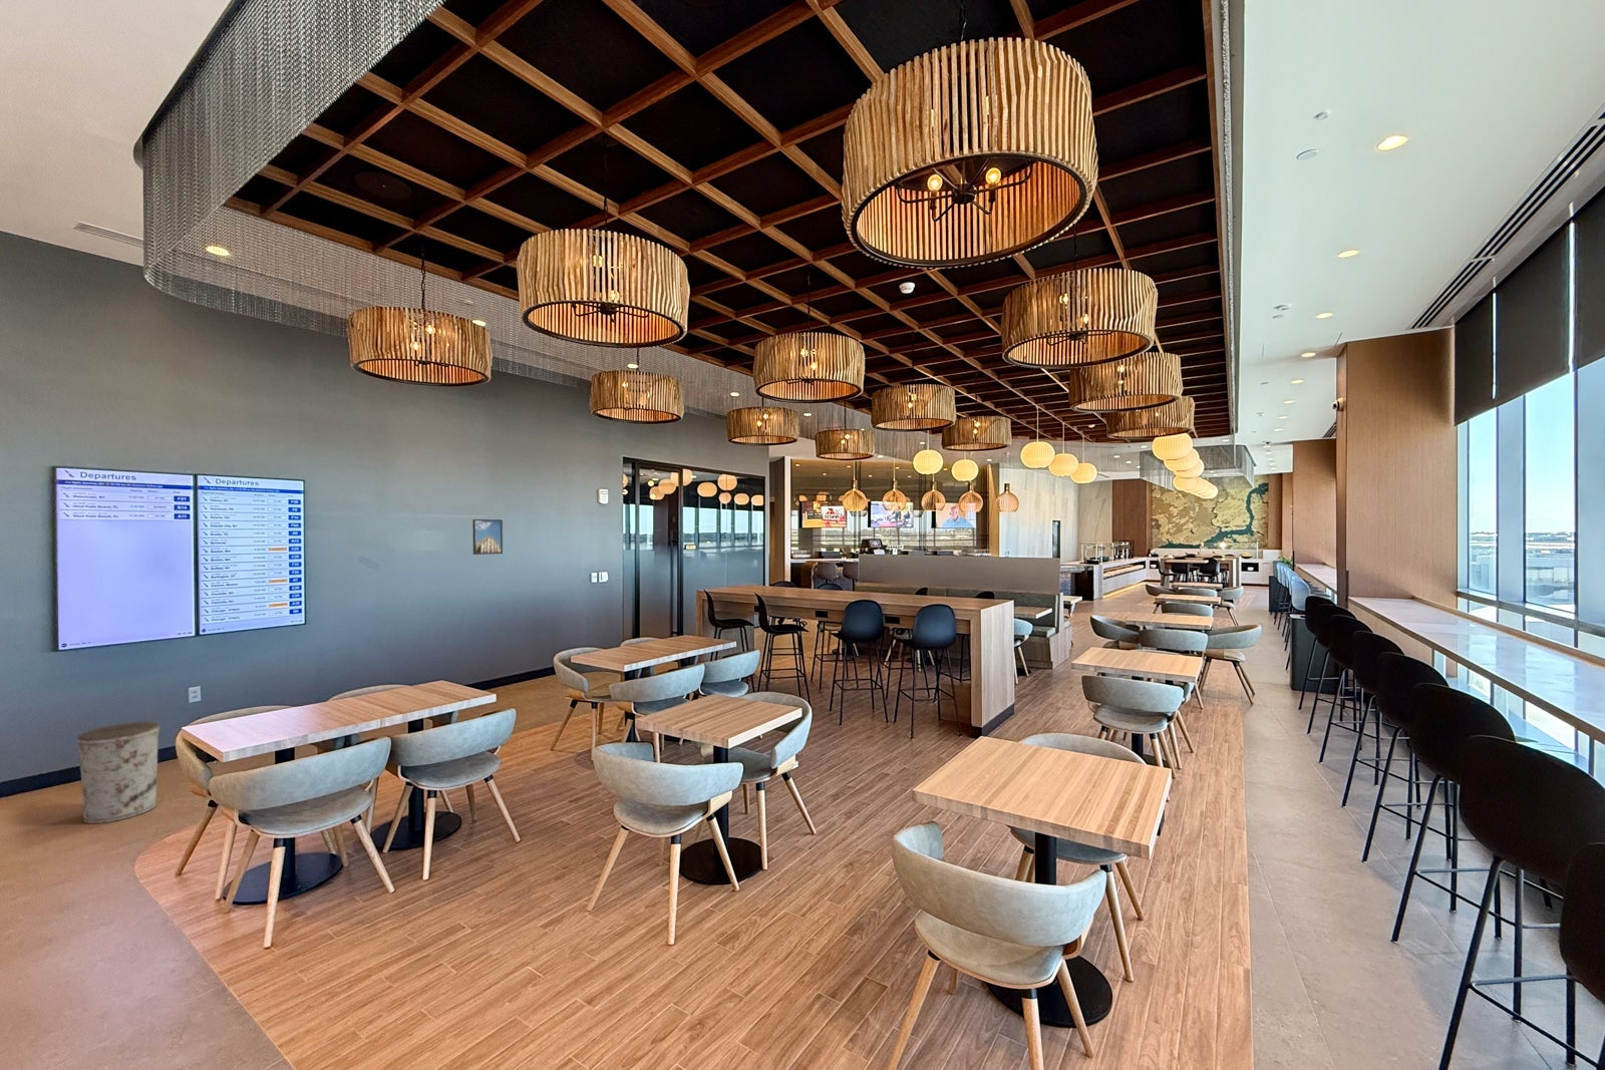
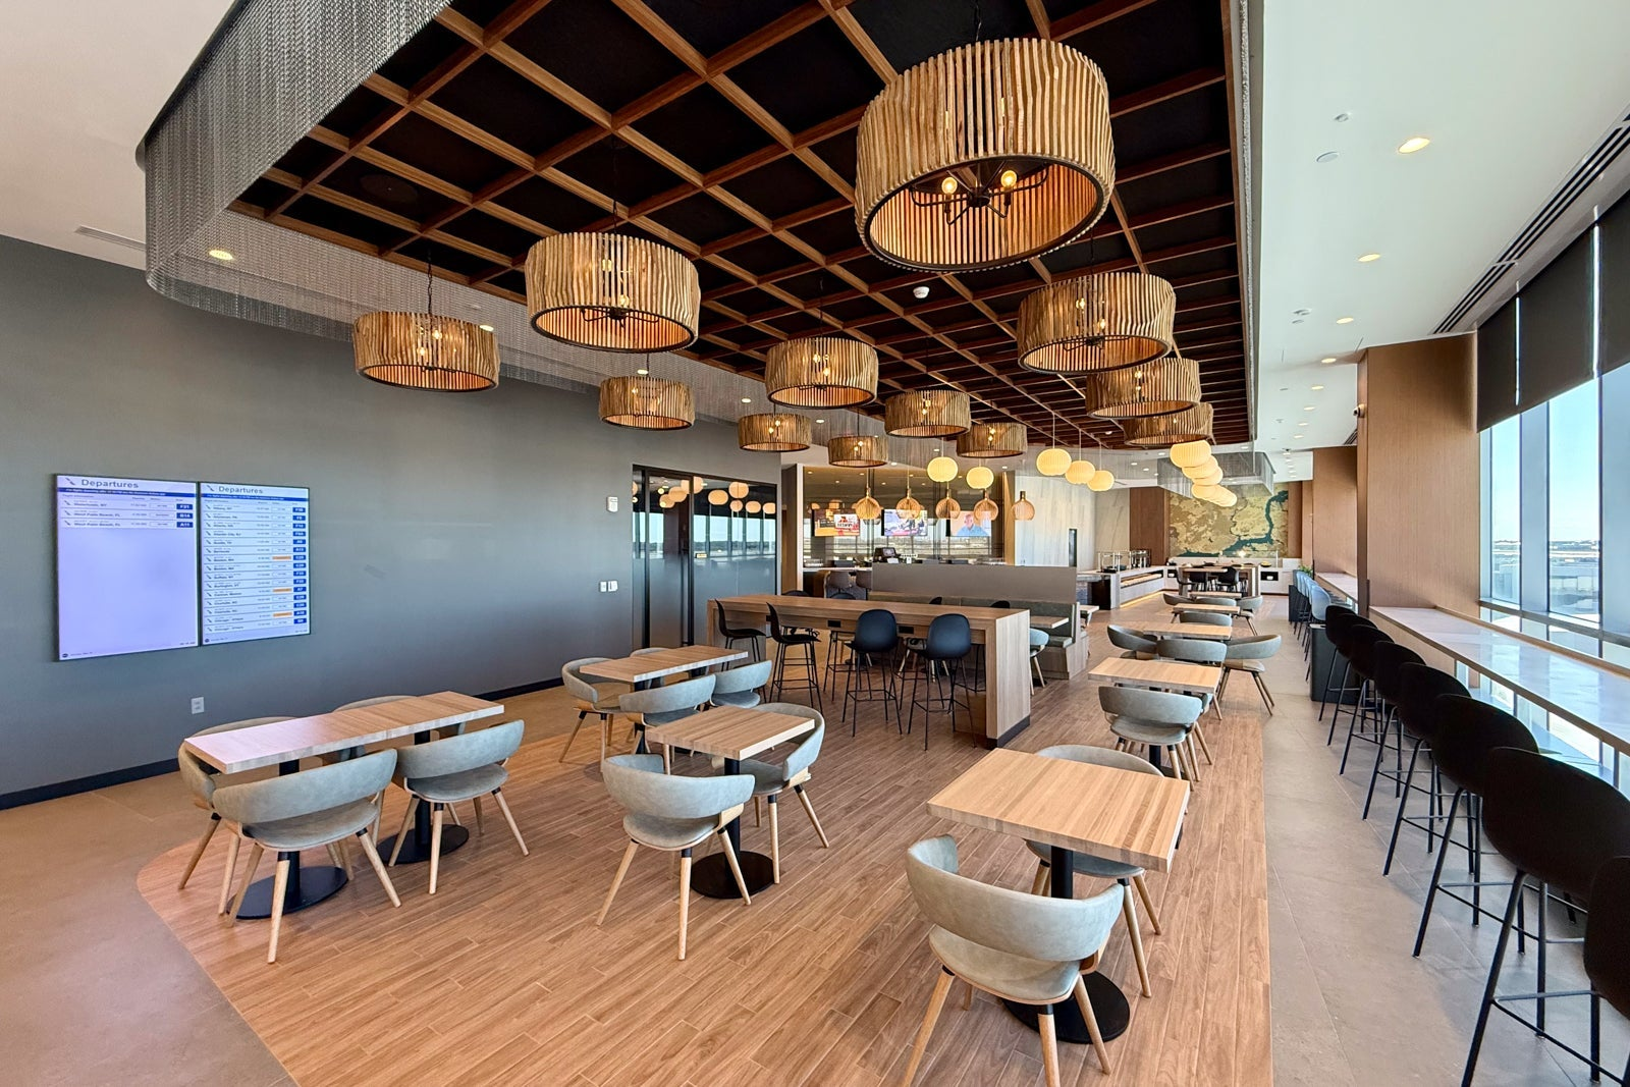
- trash can [76,721,160,824]
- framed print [472,518,504,555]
